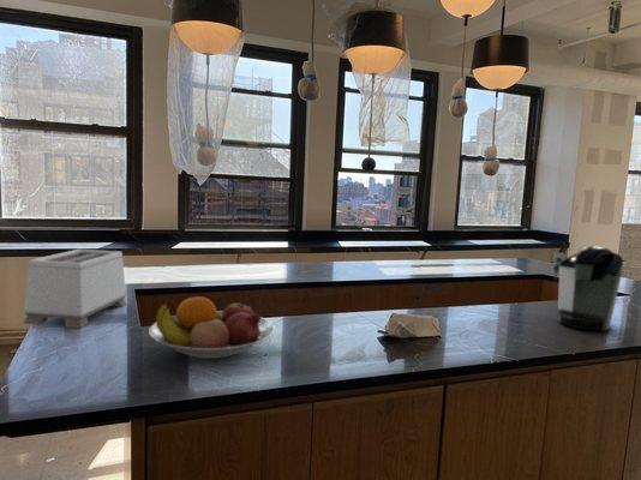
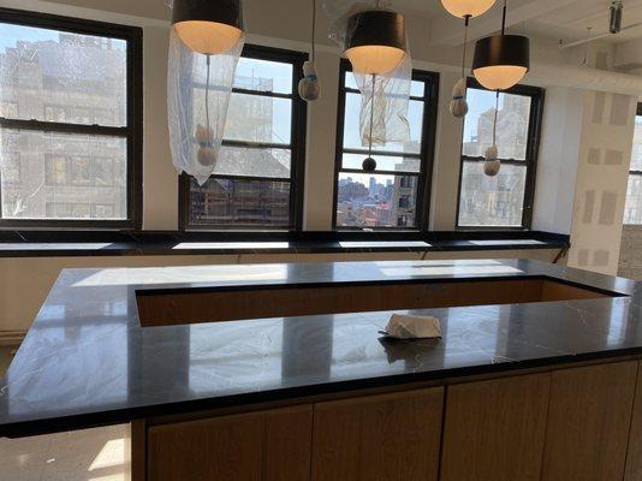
- toaster [22,248,127,329]
- coffee maker [551,245,624,332]
- fruit bowl [148,295,276,360]
